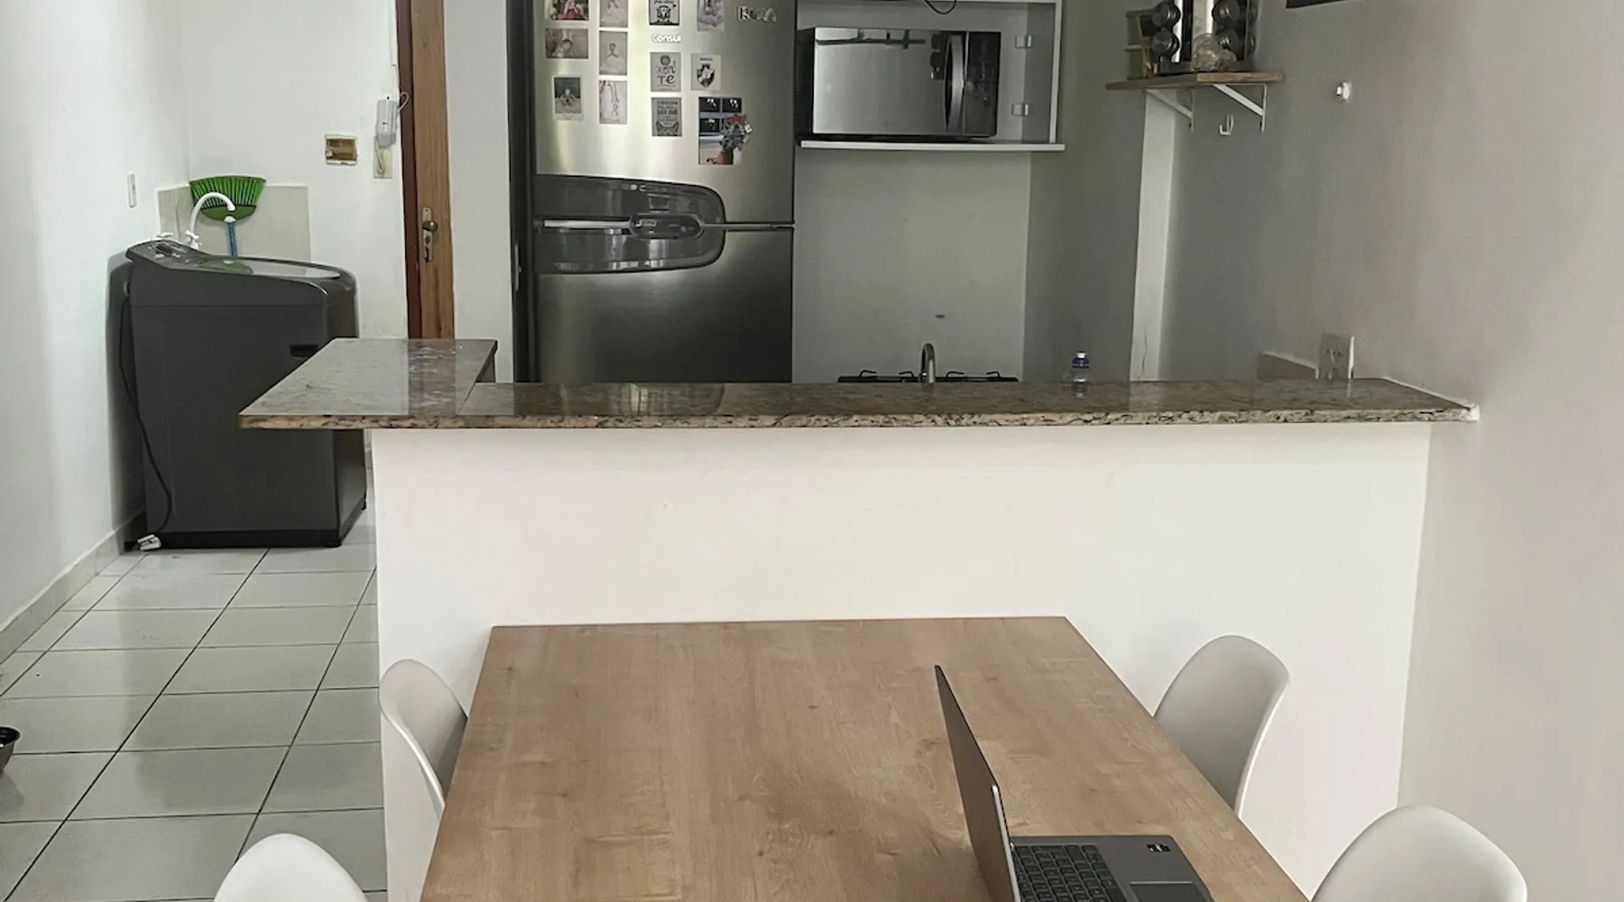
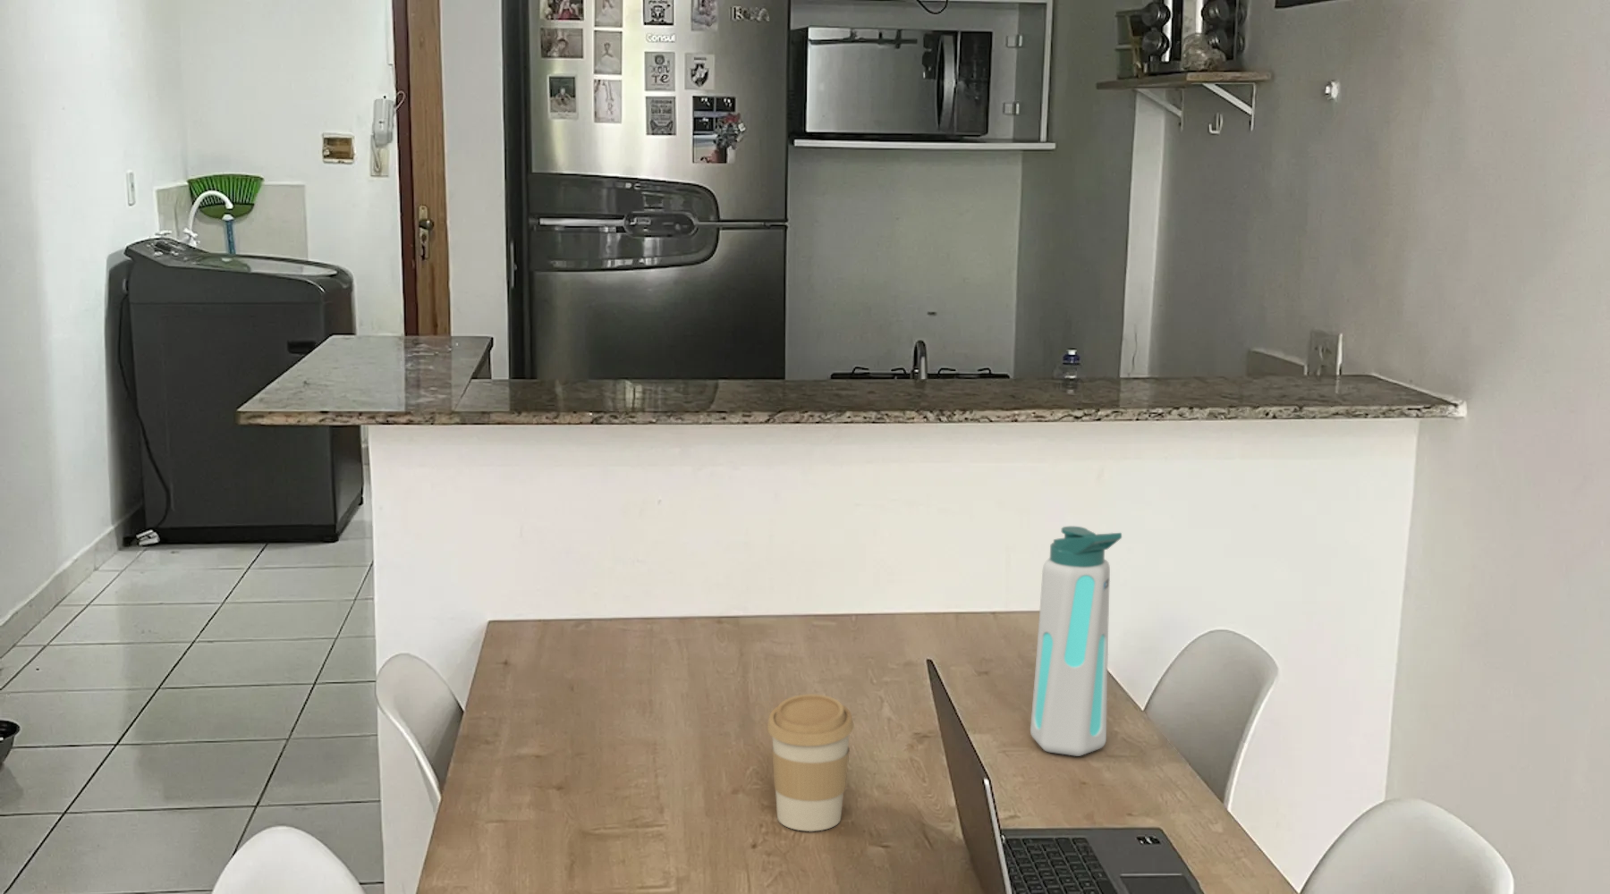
+ coffee cup [766,693,855,832]
+ water bottle [1030,525,1122,757]
